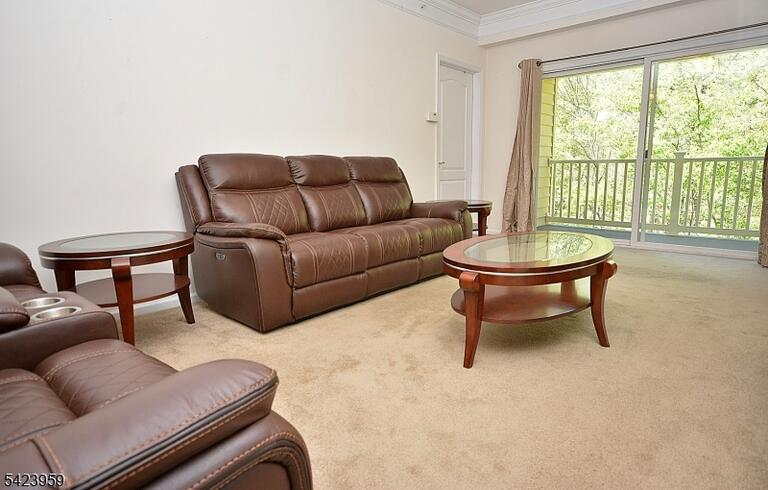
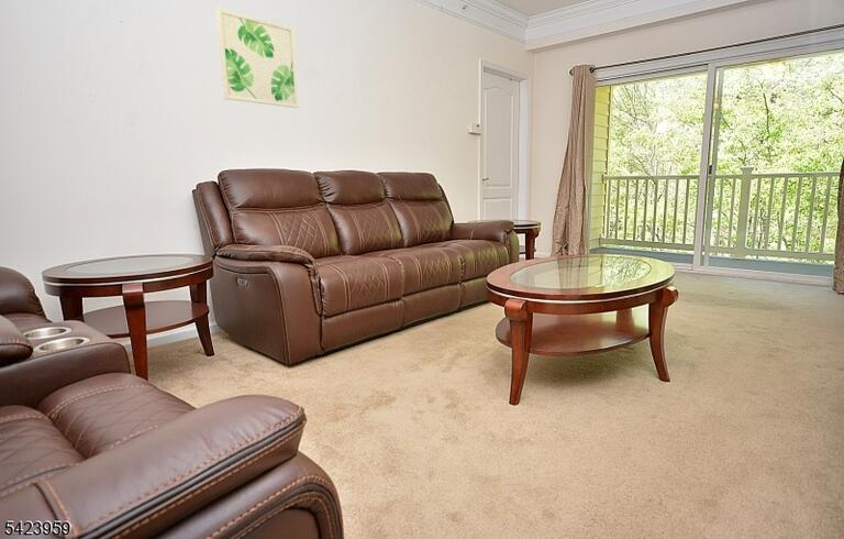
+ wall art [214,8,300,109]
